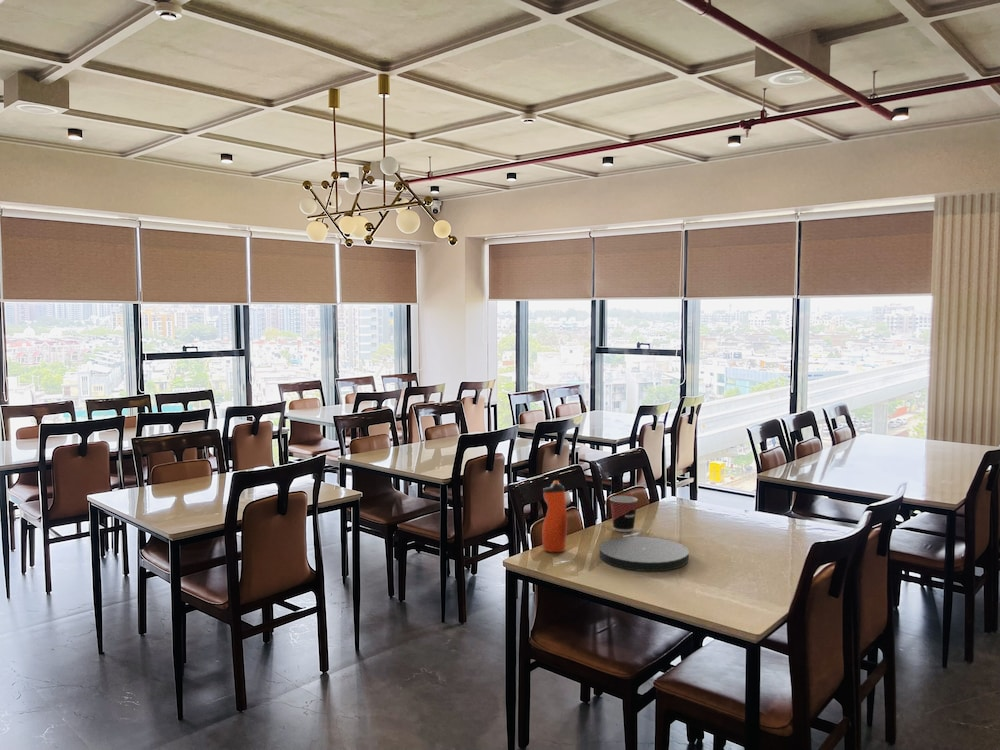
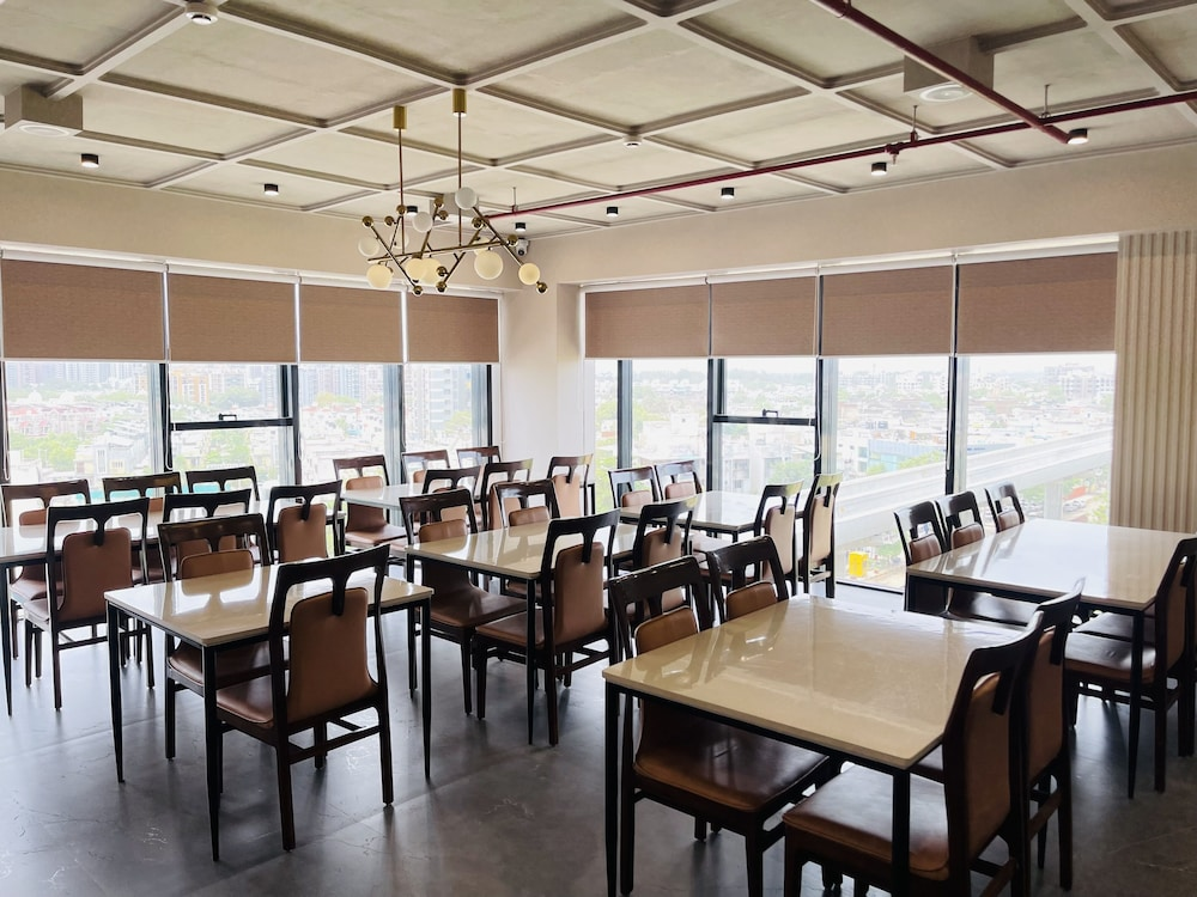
- water bottle [541,479,568,553]
- plate [598,535,690,572]
- cup [609,495,639,533]
